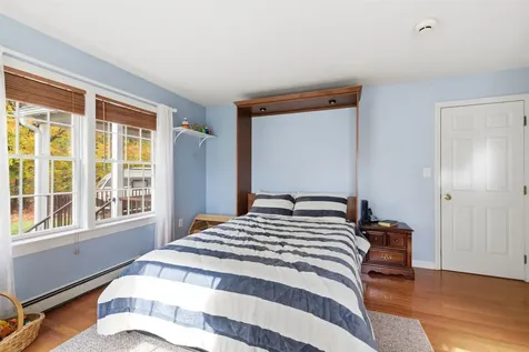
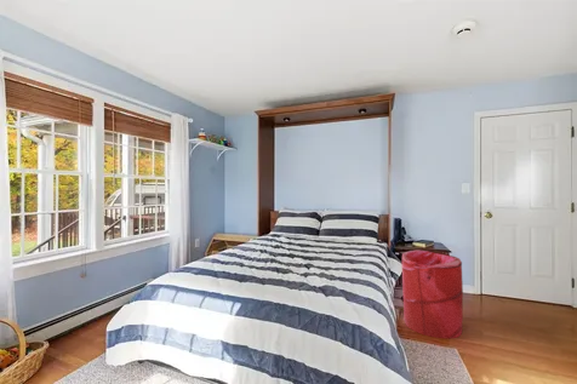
+ laundry hamper [401,248,464,339]
